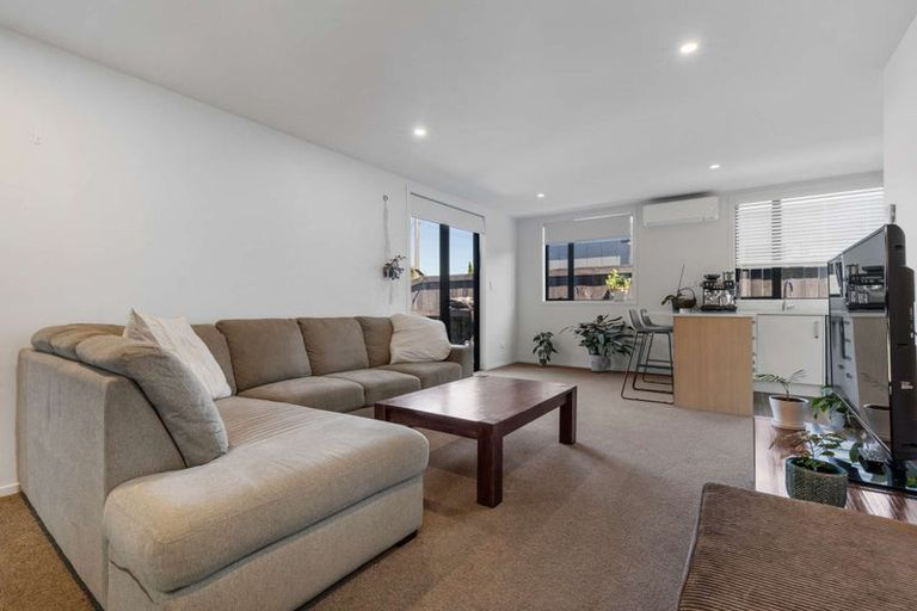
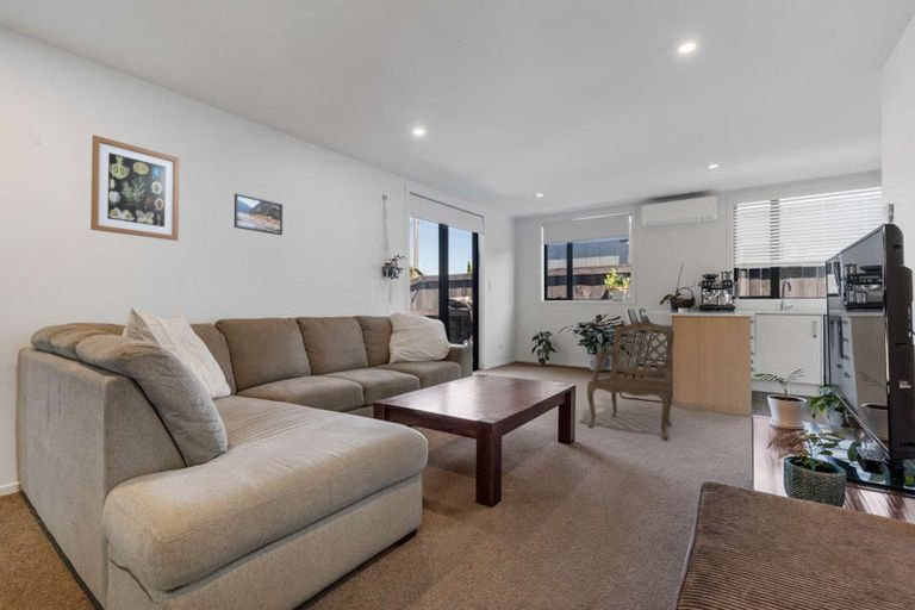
+ wall art [89,133,180,242]
+ armchair [586,320,676,441]
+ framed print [234,193,284,236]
